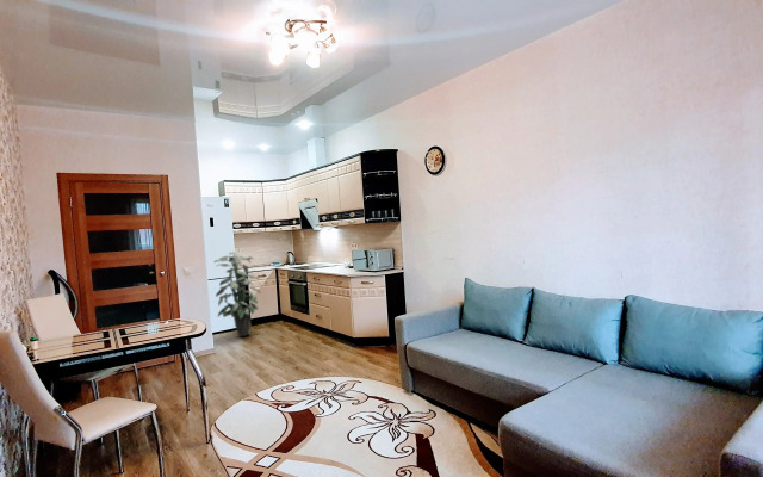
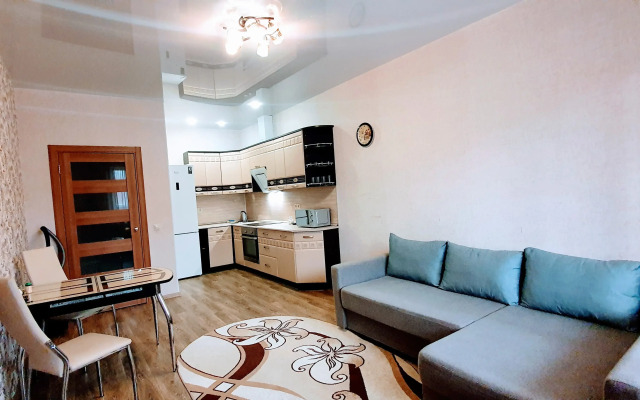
- indoor plant [213,250,262,337]
